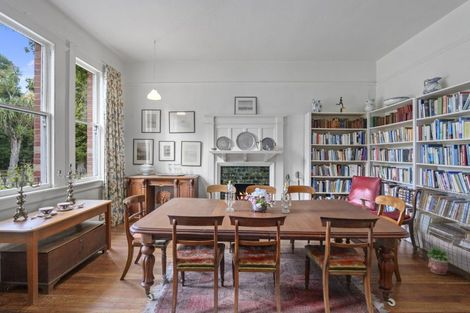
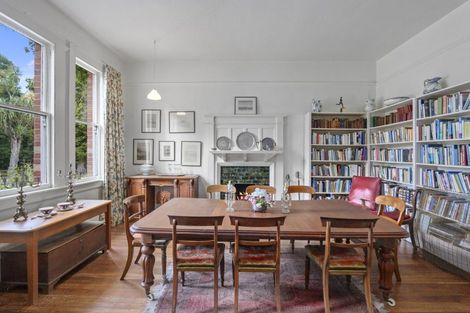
- potted plant [426,245,451,276]
